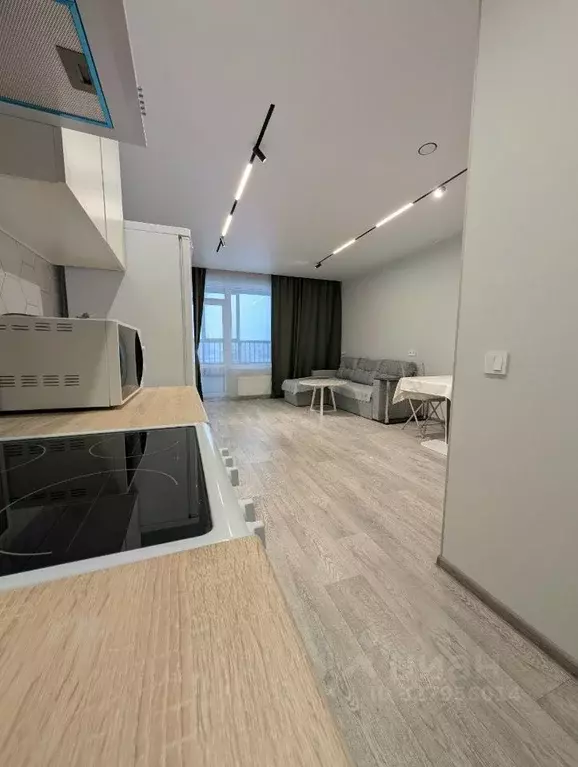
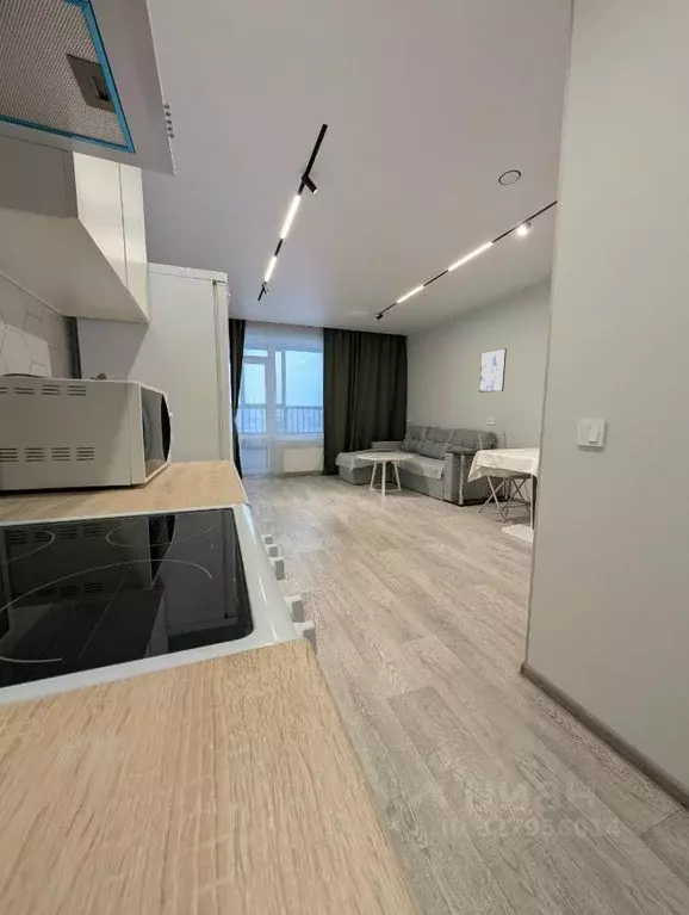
+ wall art [478,347,508,394]
